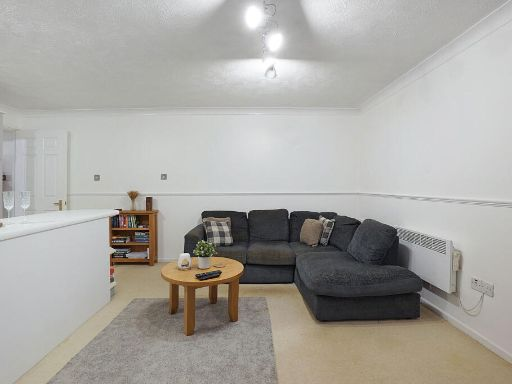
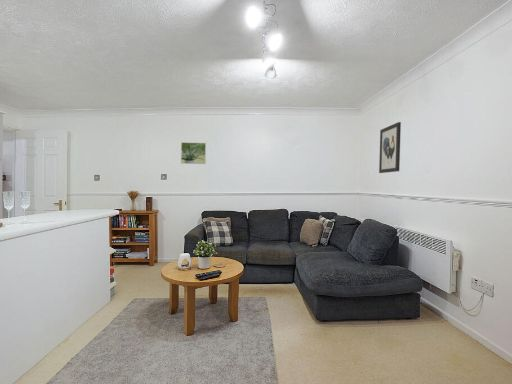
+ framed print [180,141,207,165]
+ wall art [378,121,402,174]
